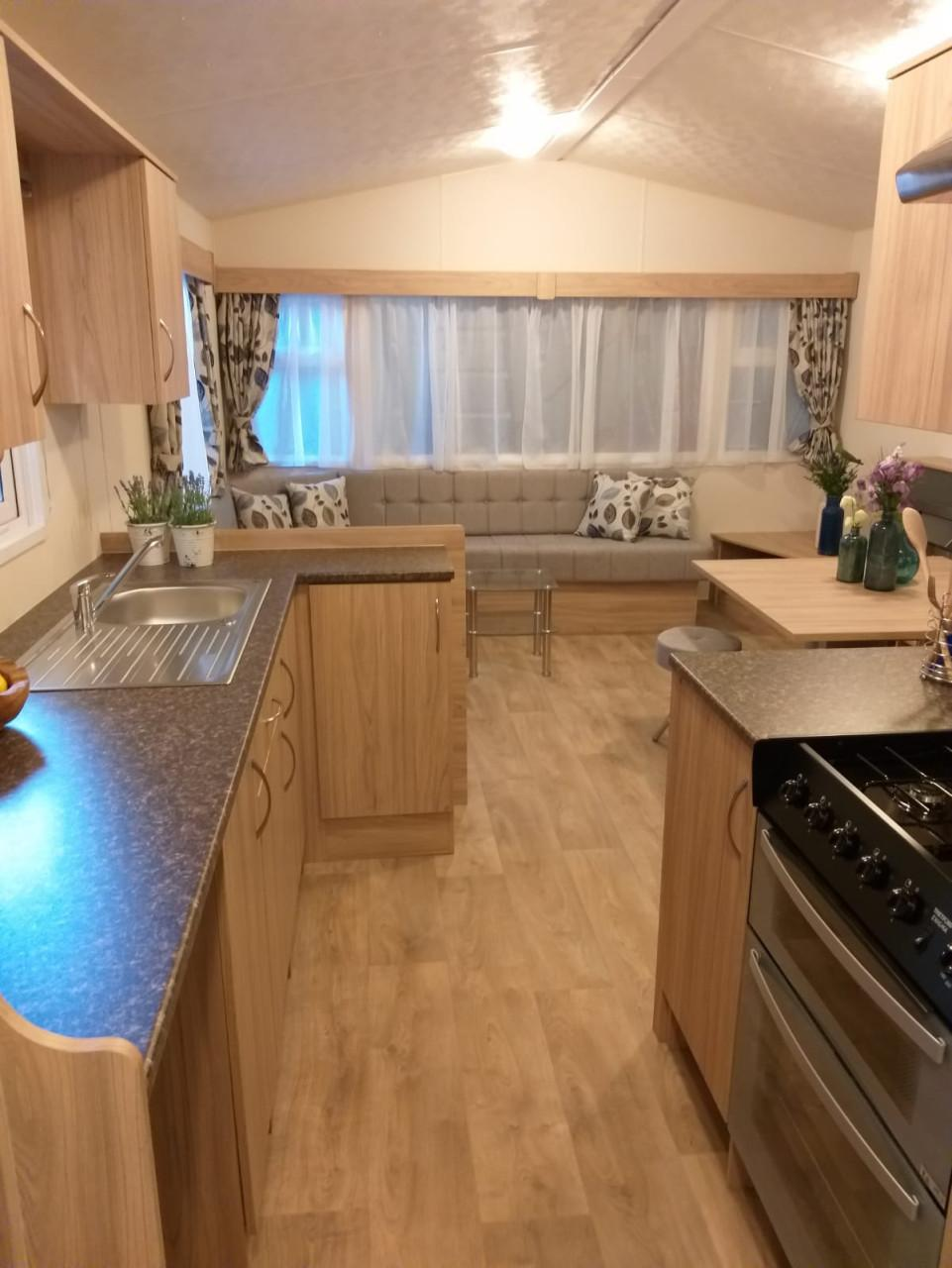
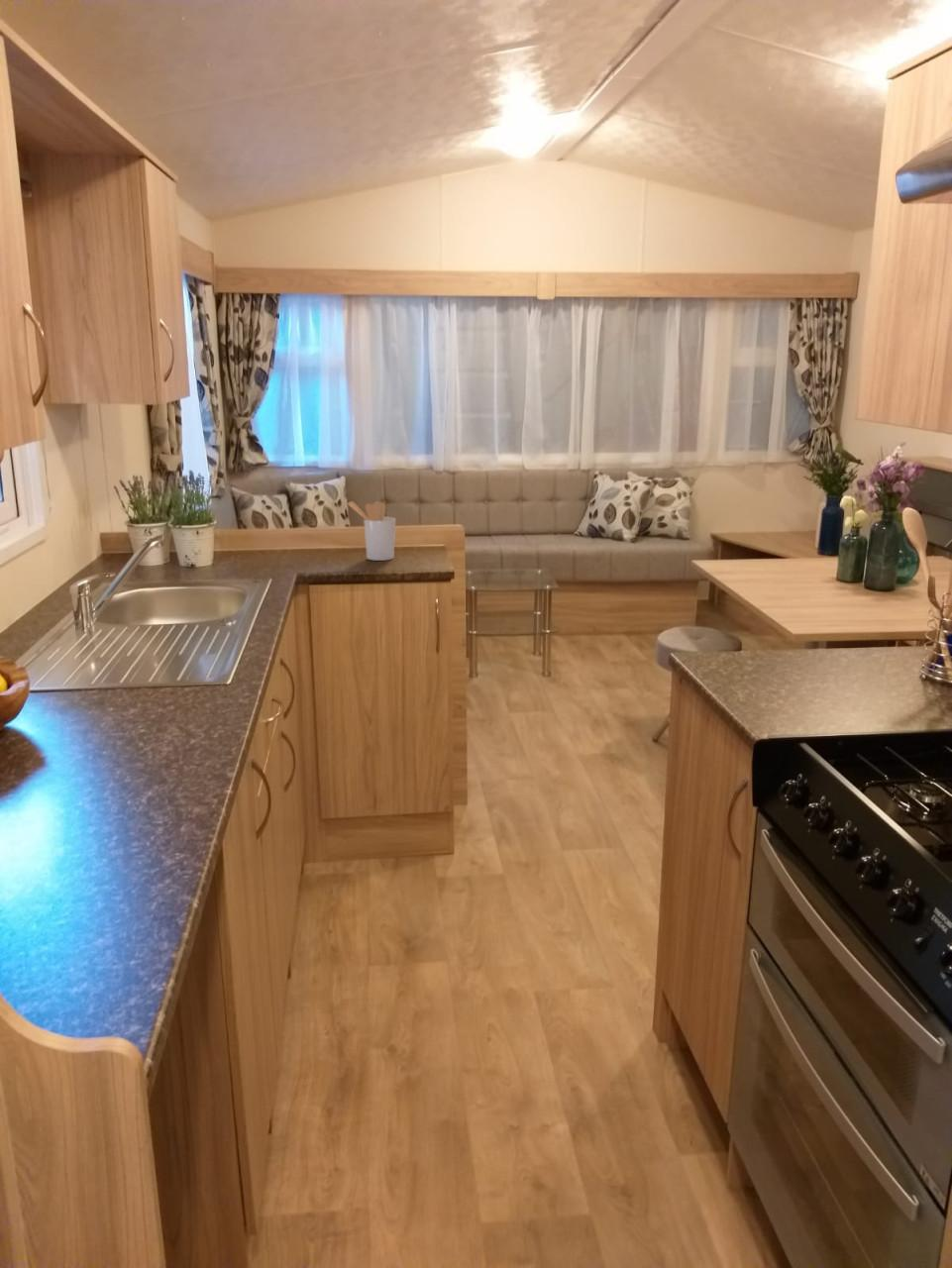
+ utensil holder [347,500,396,562]
